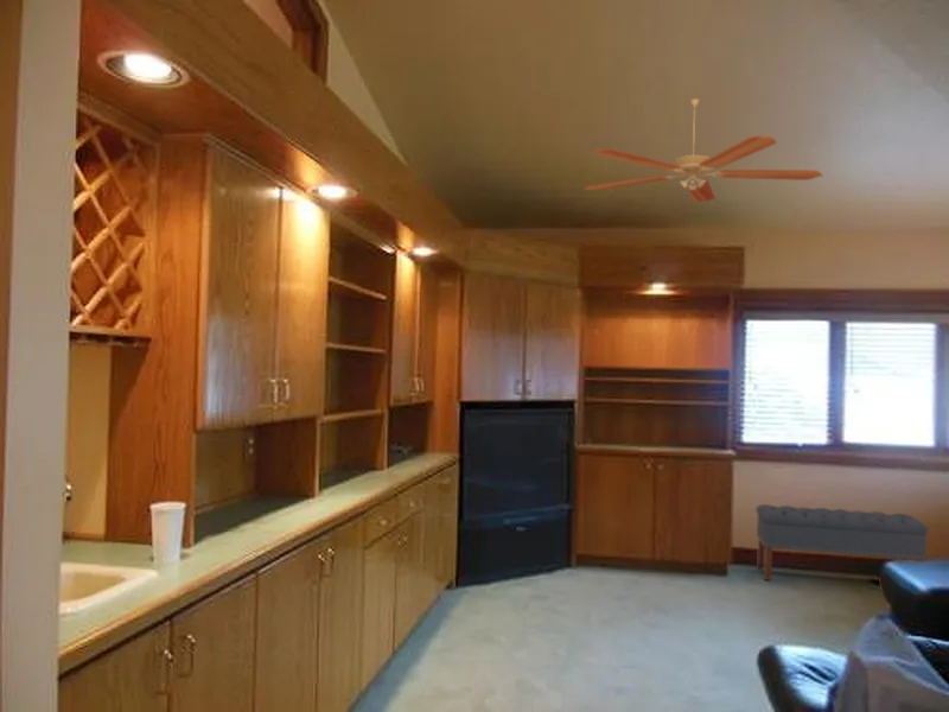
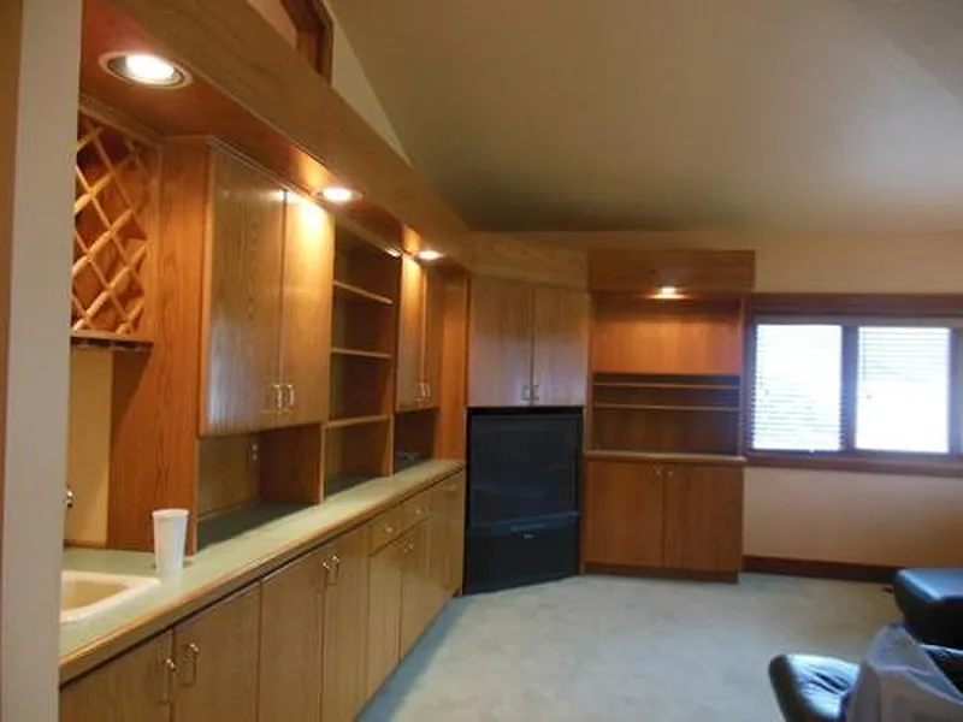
- bench [754,503,930,581]
- ceiling fan [582,97,824,203]
